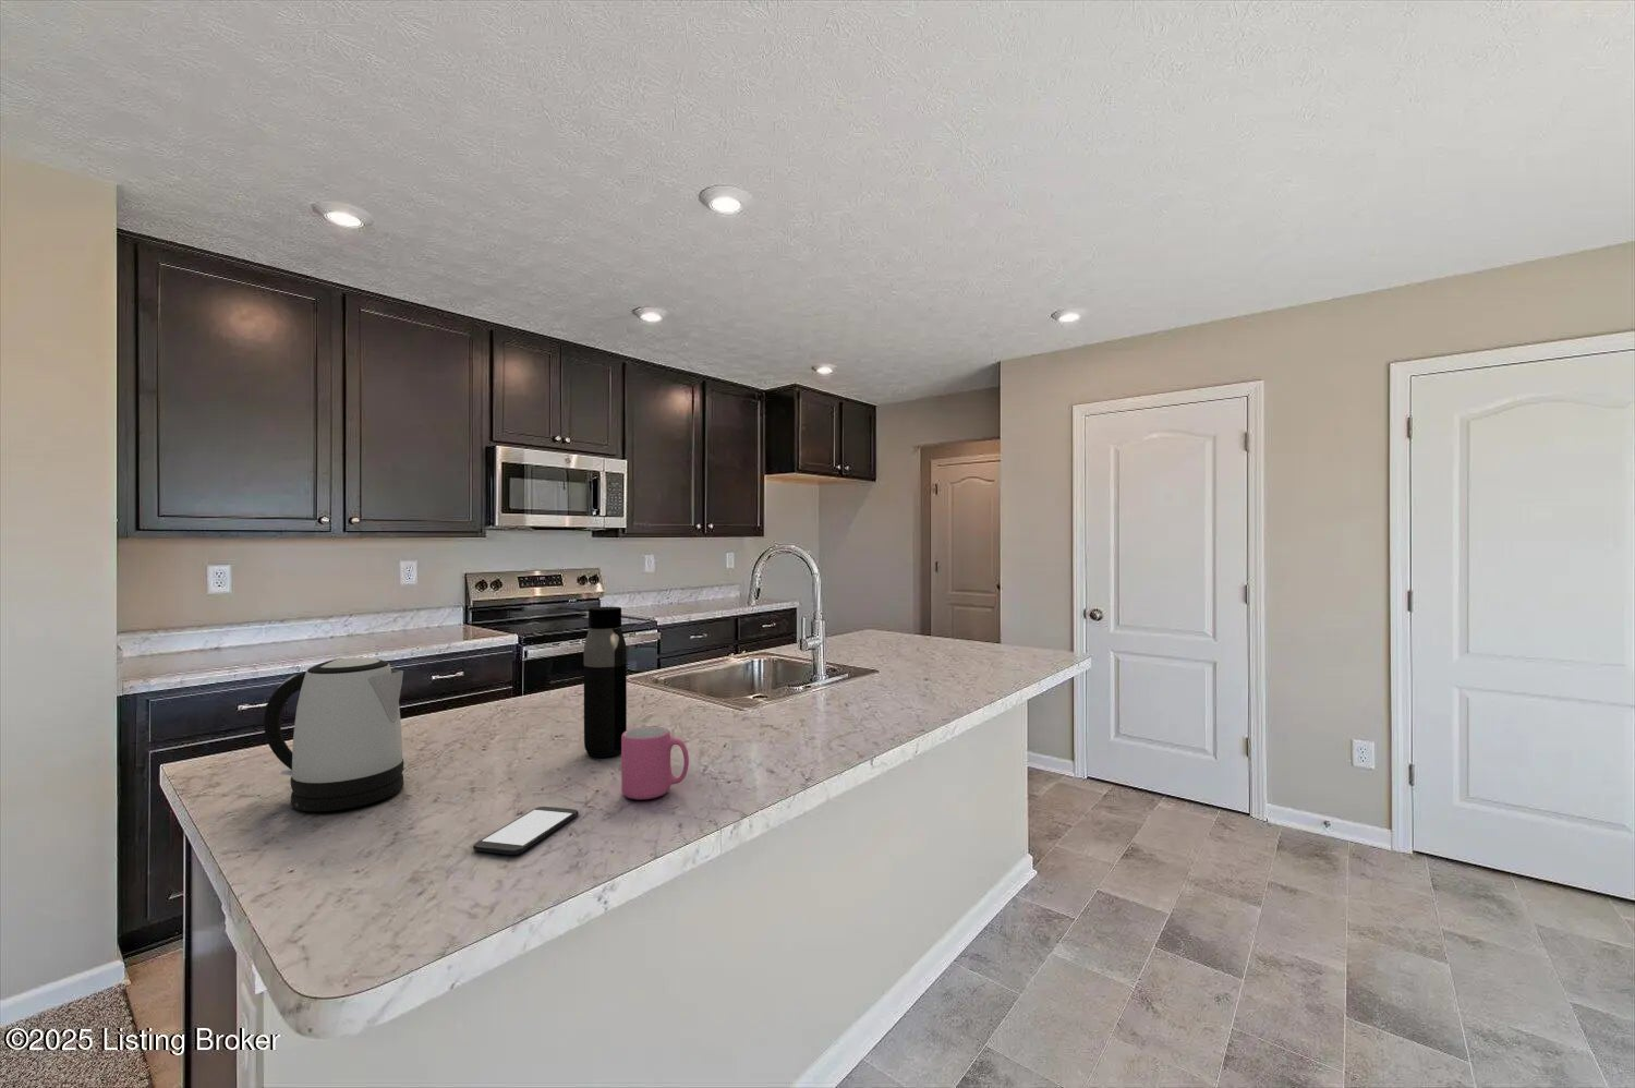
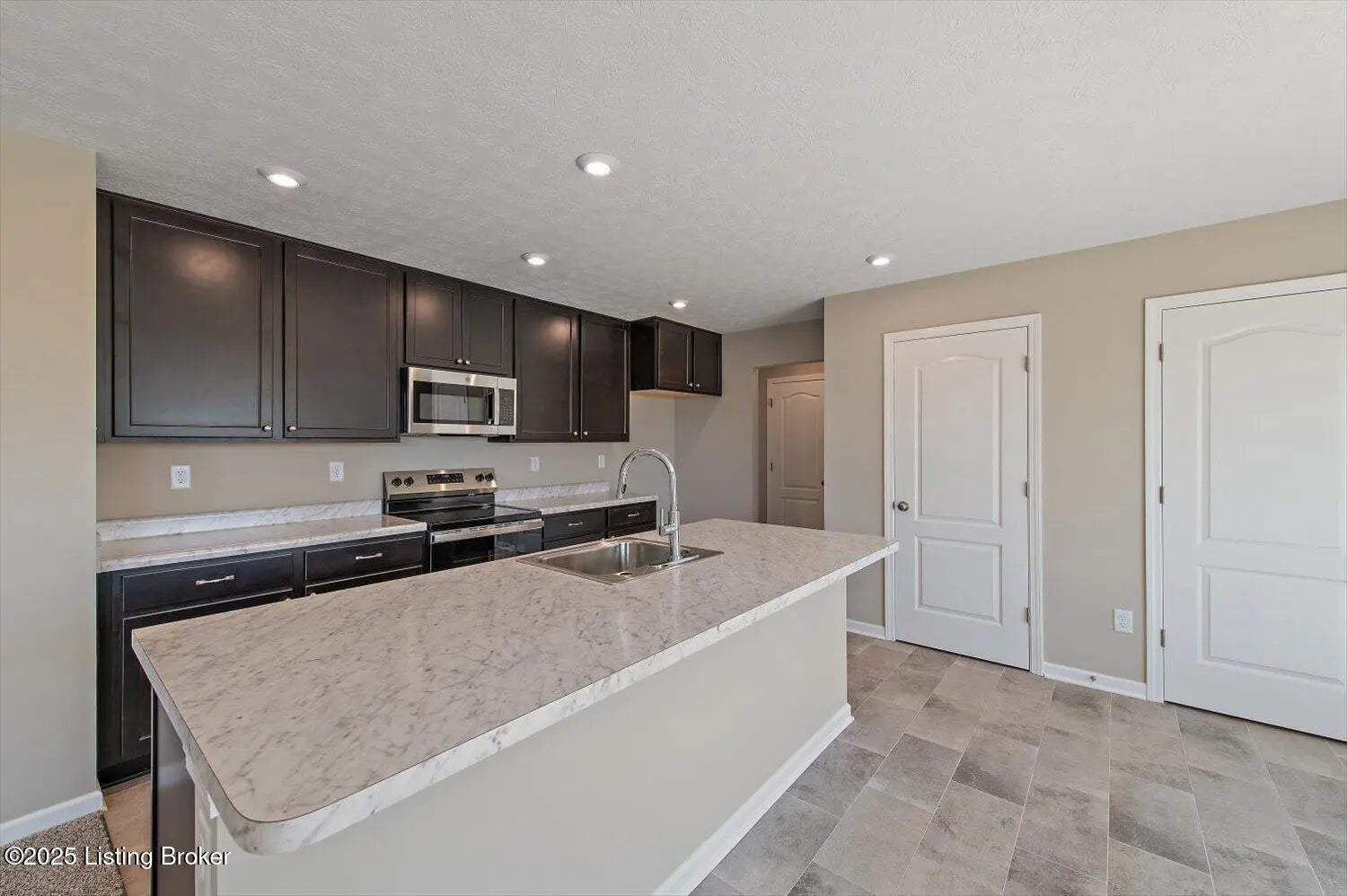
- kettle [262,656,404,812]
- smartphone [472,805,579,856]
- water bottle [583,606,628,759]
- mug [620,725,689,800]
